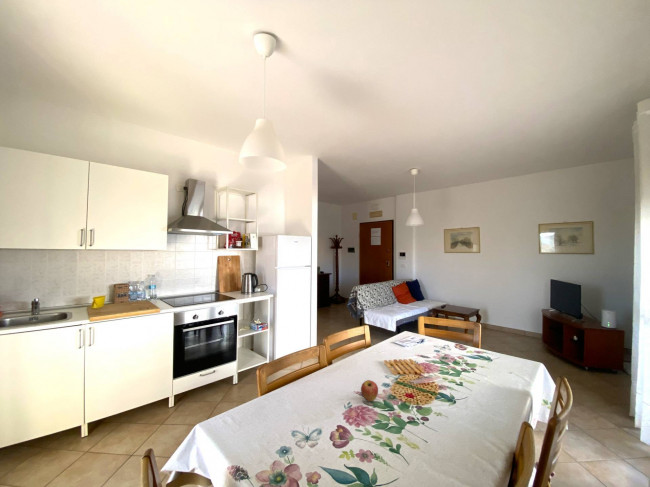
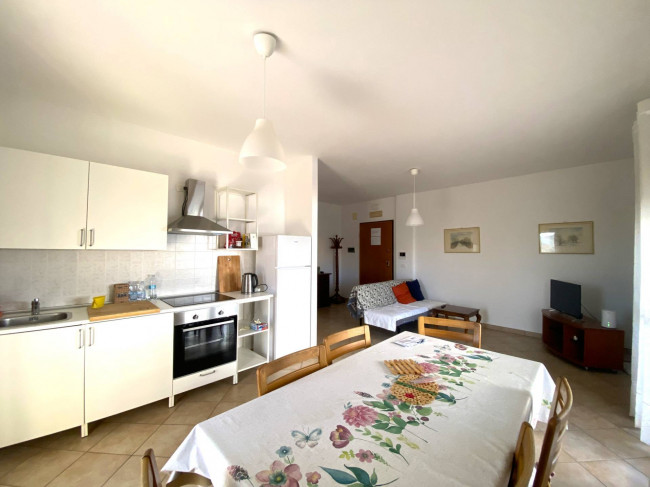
- fruit [360,379,379,402]
